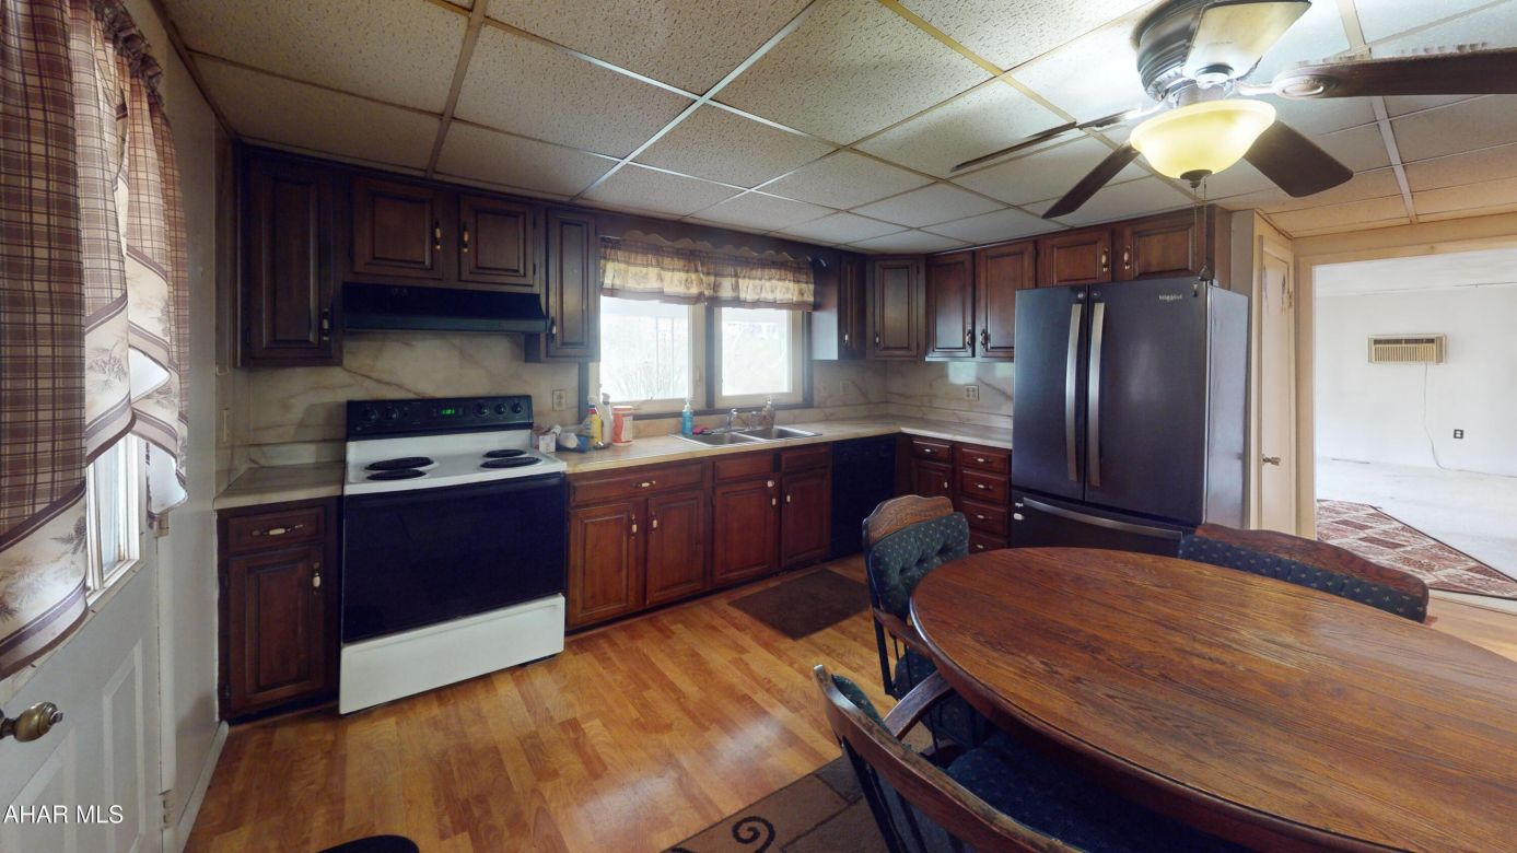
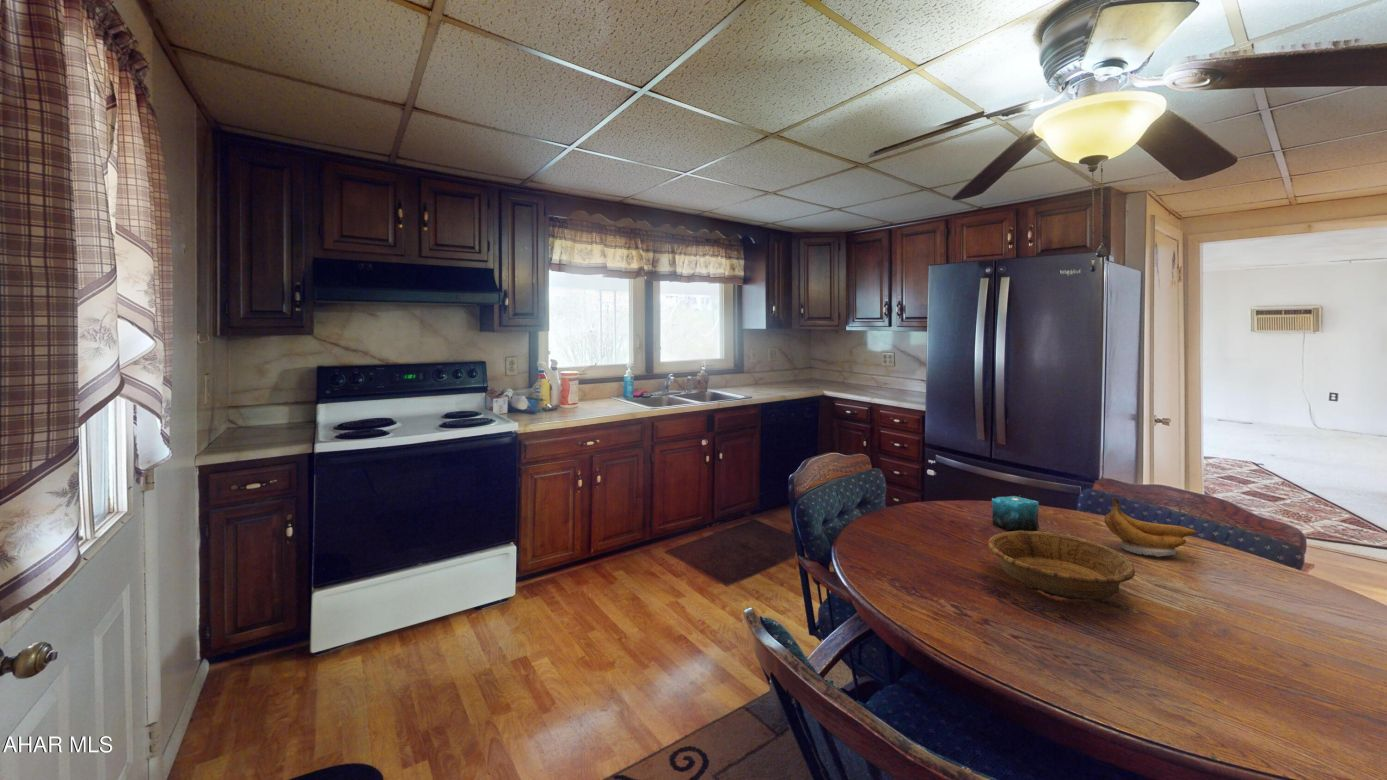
+ decorative bowl [987,530,1136,601]
+ candle [991,495,1040,531]
+ banana [1103,496,1199,558]
